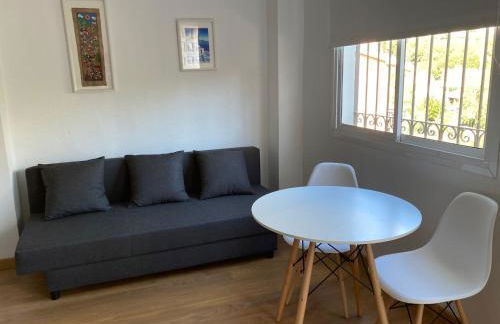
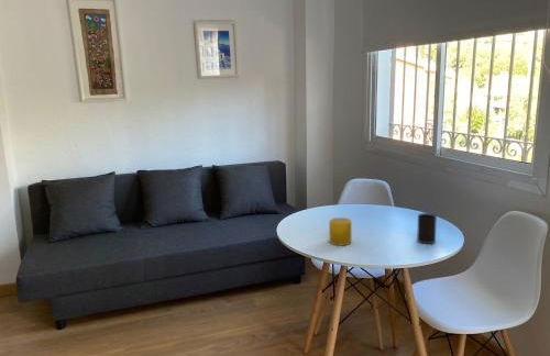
+ cup [328,216,352,246]
+ cup [416,212,438,245]
